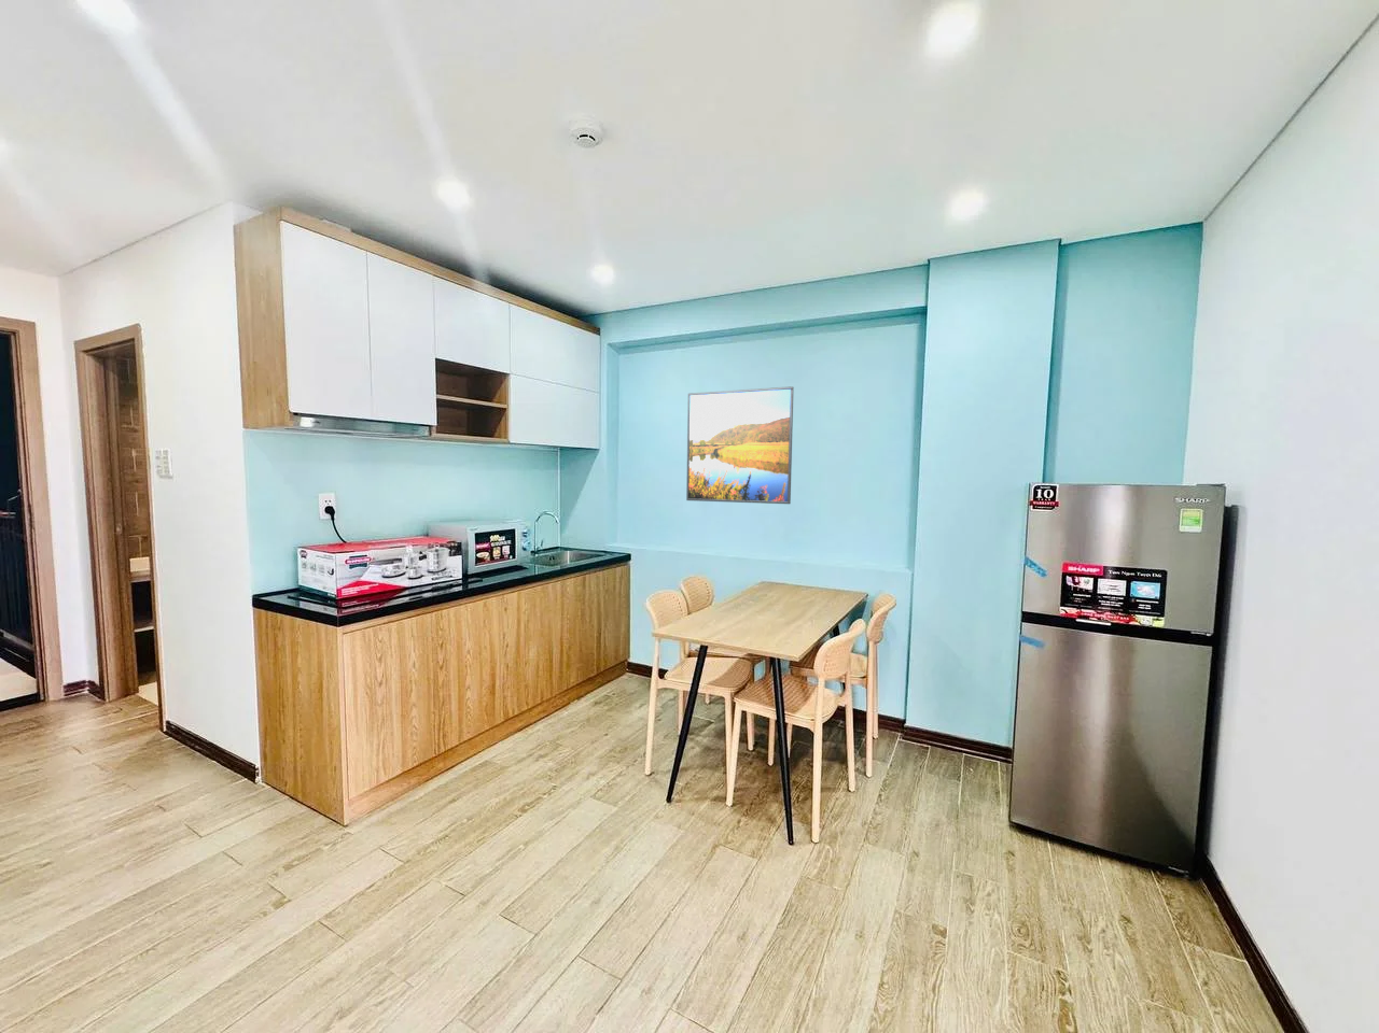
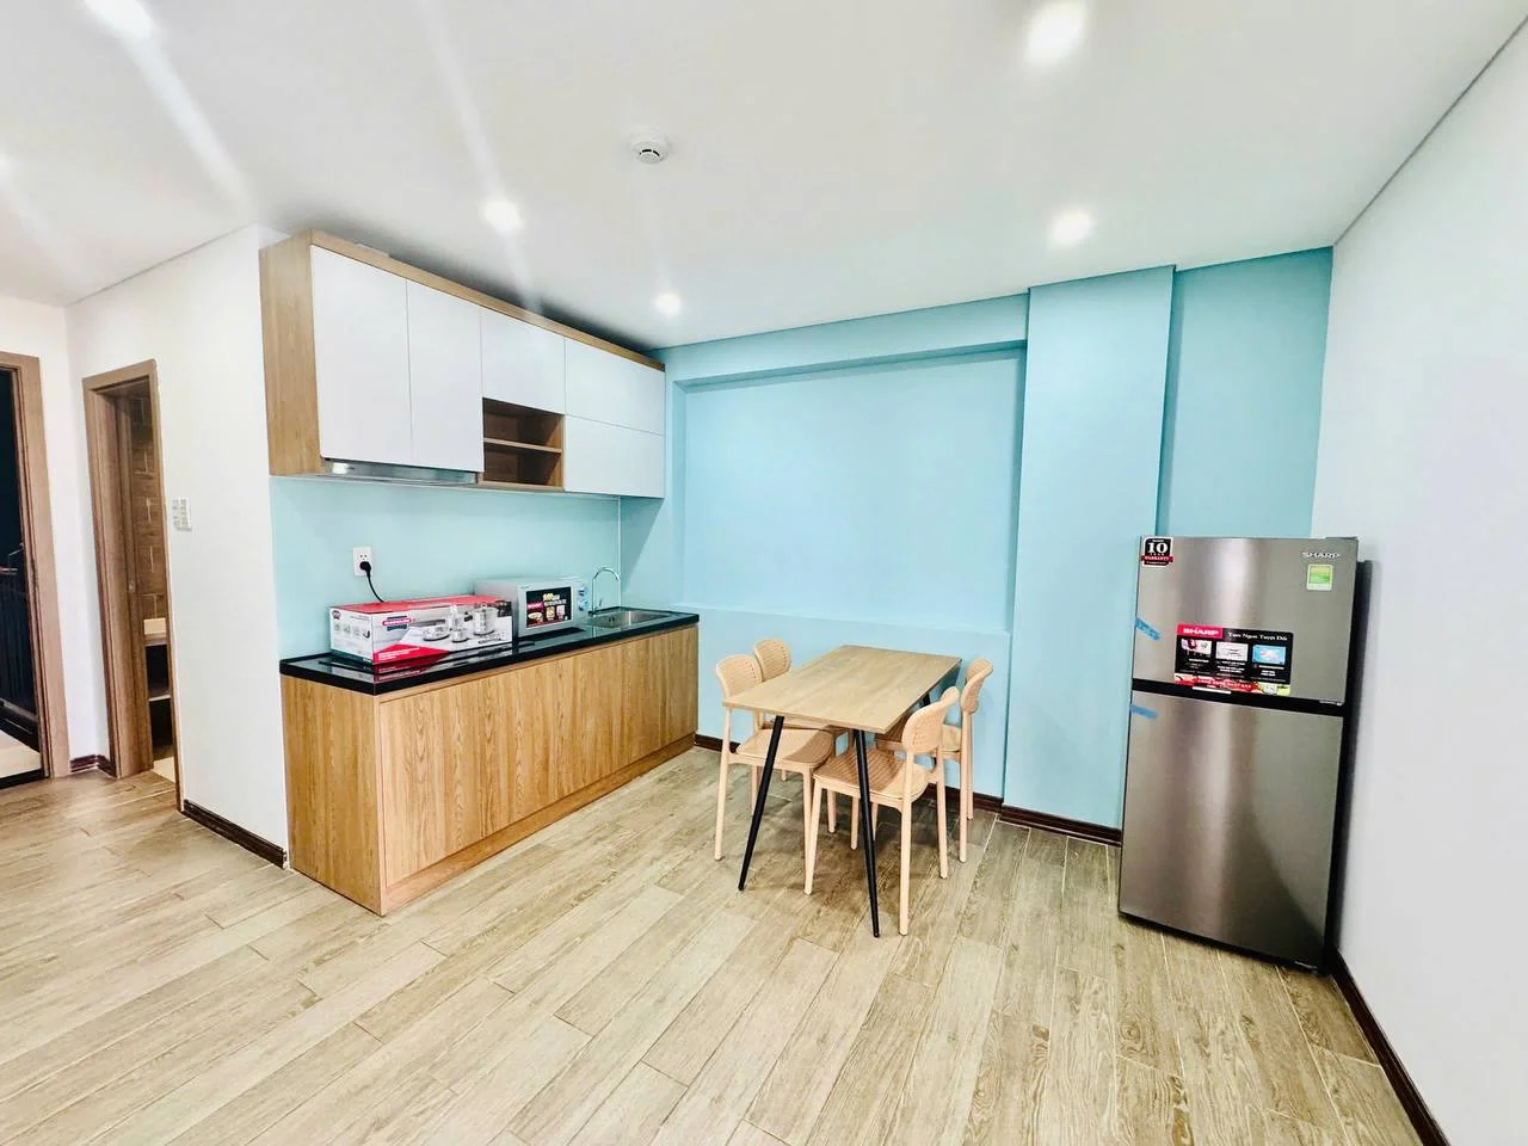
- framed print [685,385,795,505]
